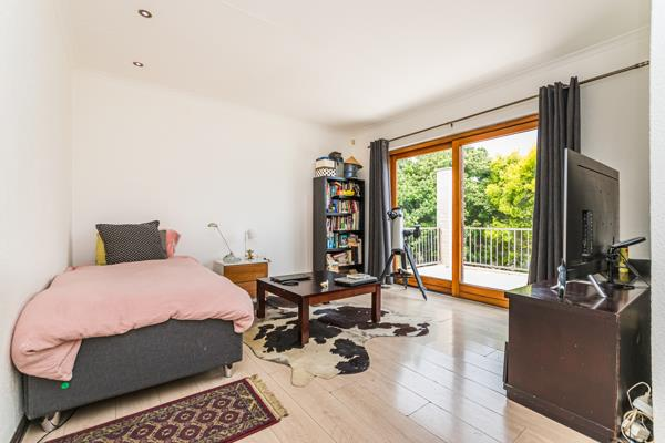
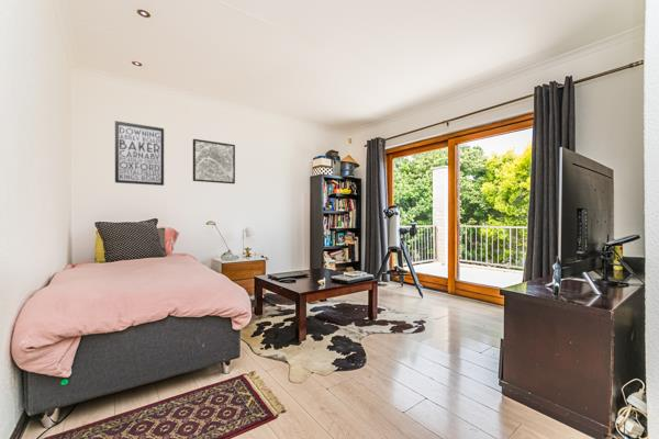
+ wall art [114,120,165,187]
+ wall art [192,138,236,184]
